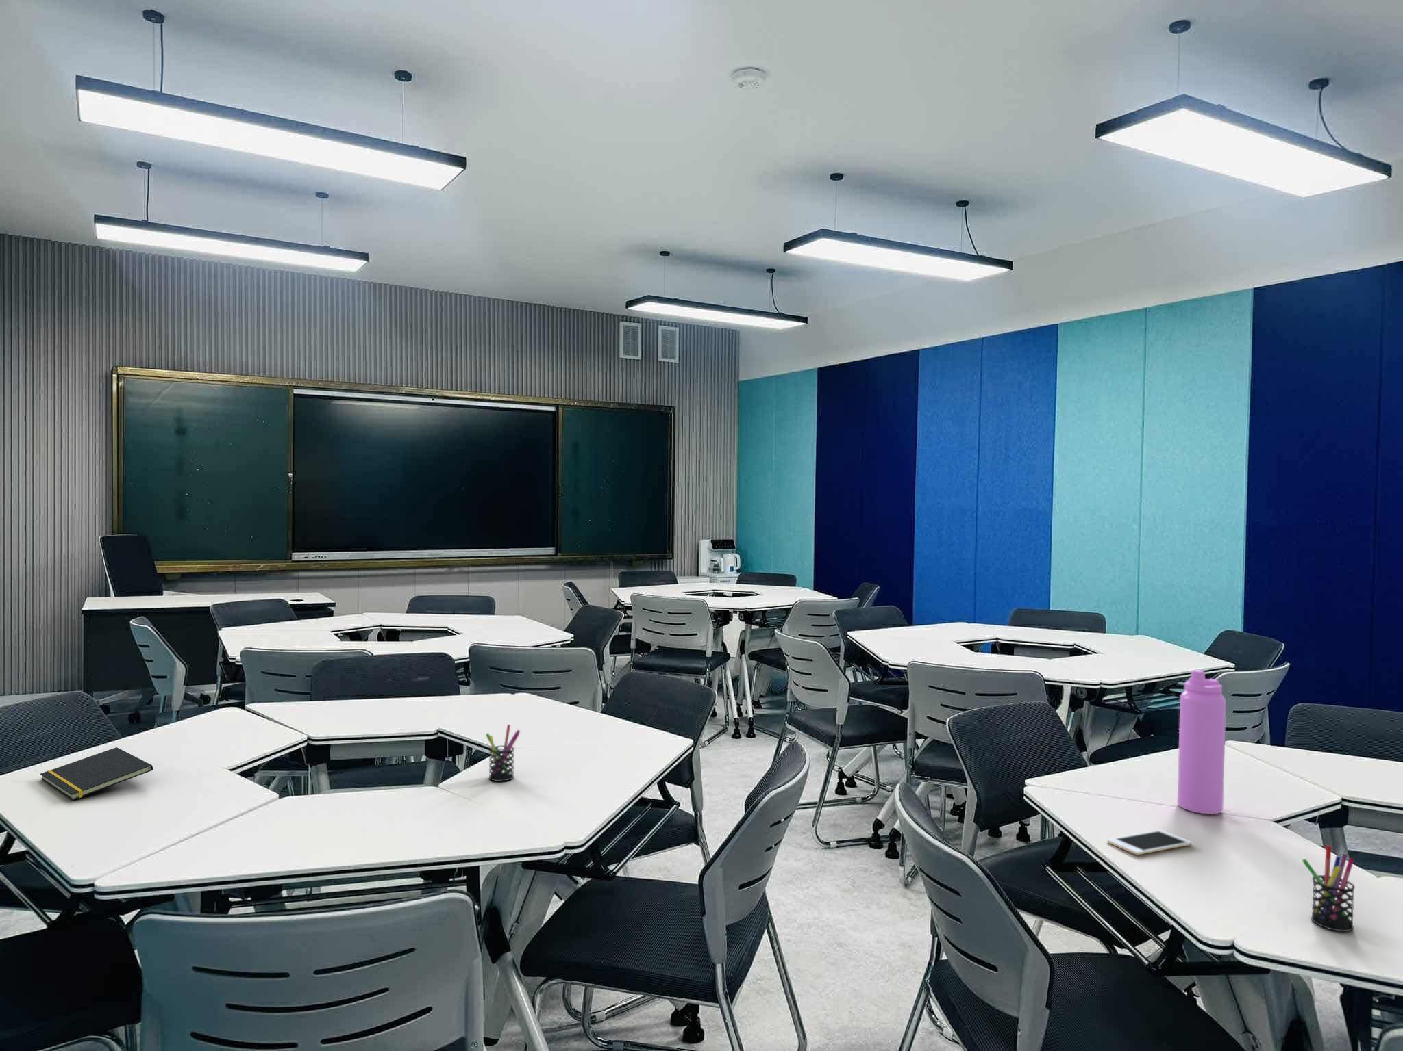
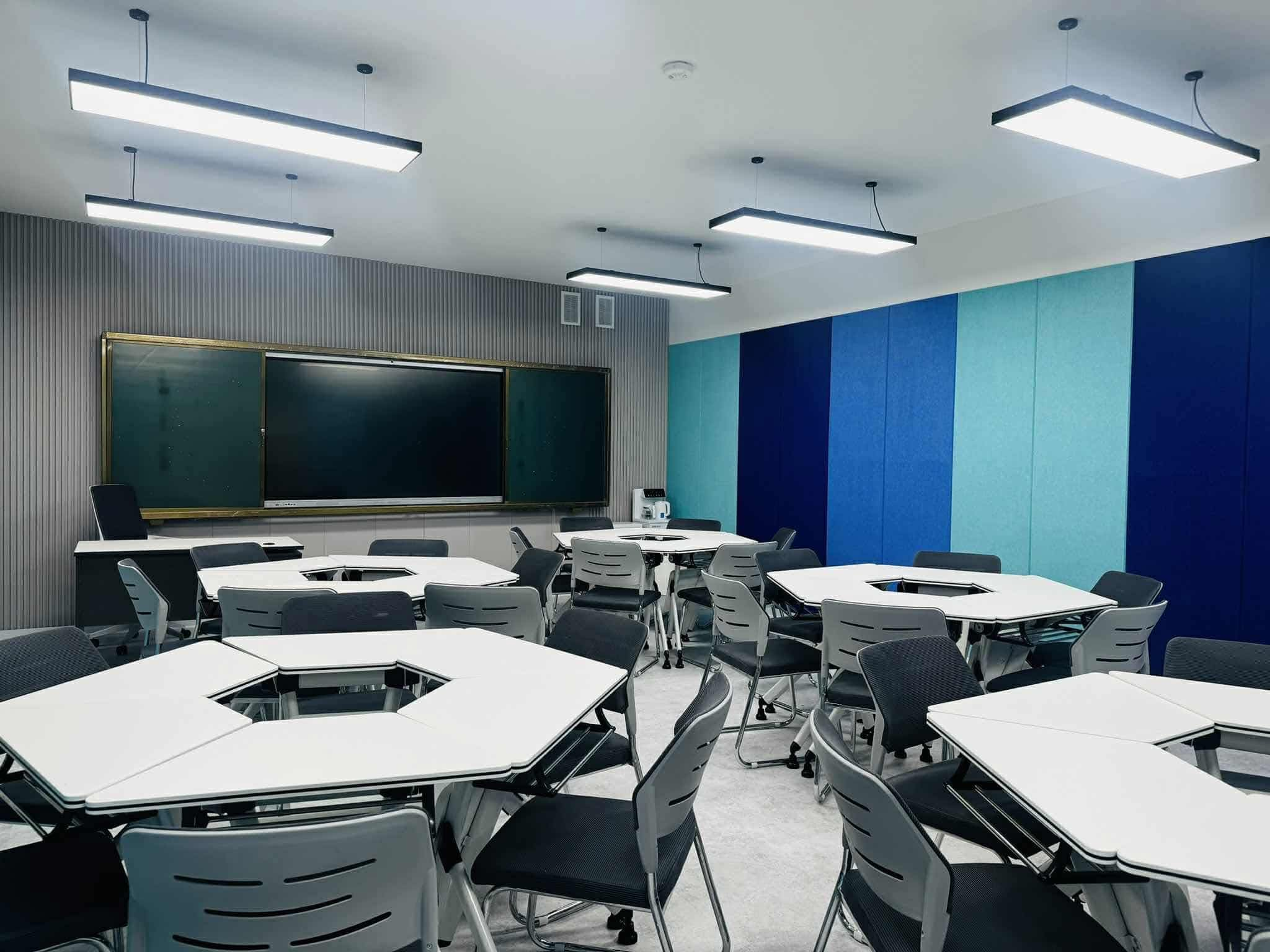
- pen holder [1301,845,1355,932]
- pen holder [485,724,521,782]
- water bottle [1177,669,1226,815]
- cell phone [1106,829,1193,856]
- notepad [40,746,154,800]
